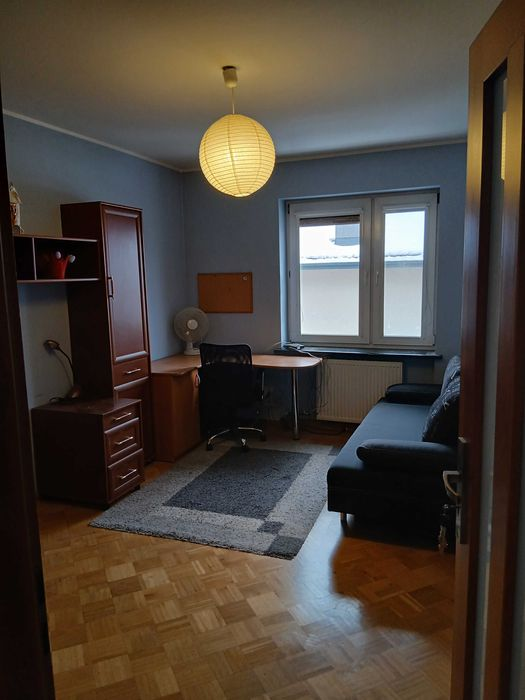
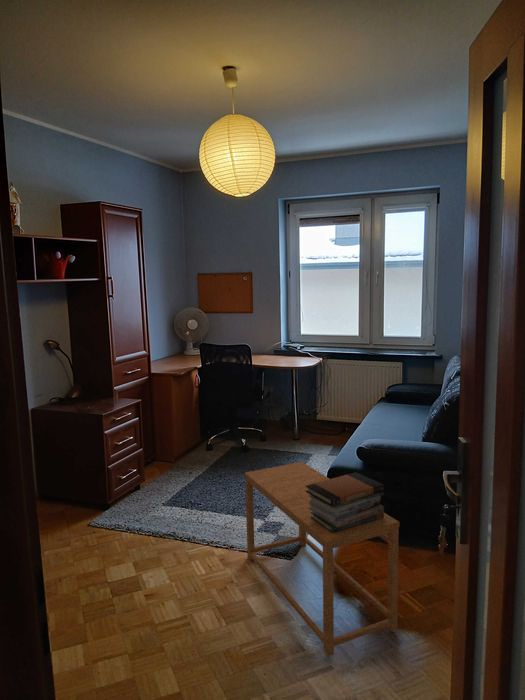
+ book stack [306,471,385,533]
+ side table [244,461,400,657]
